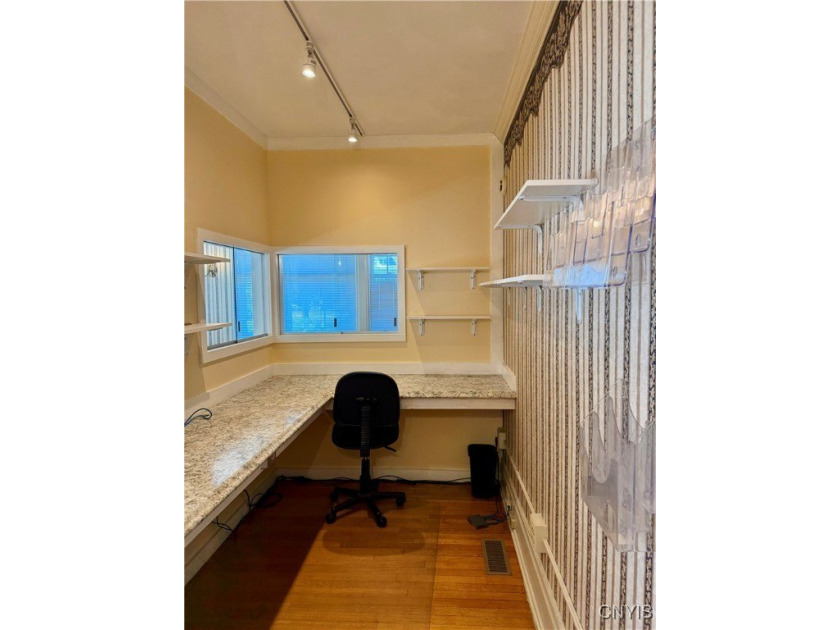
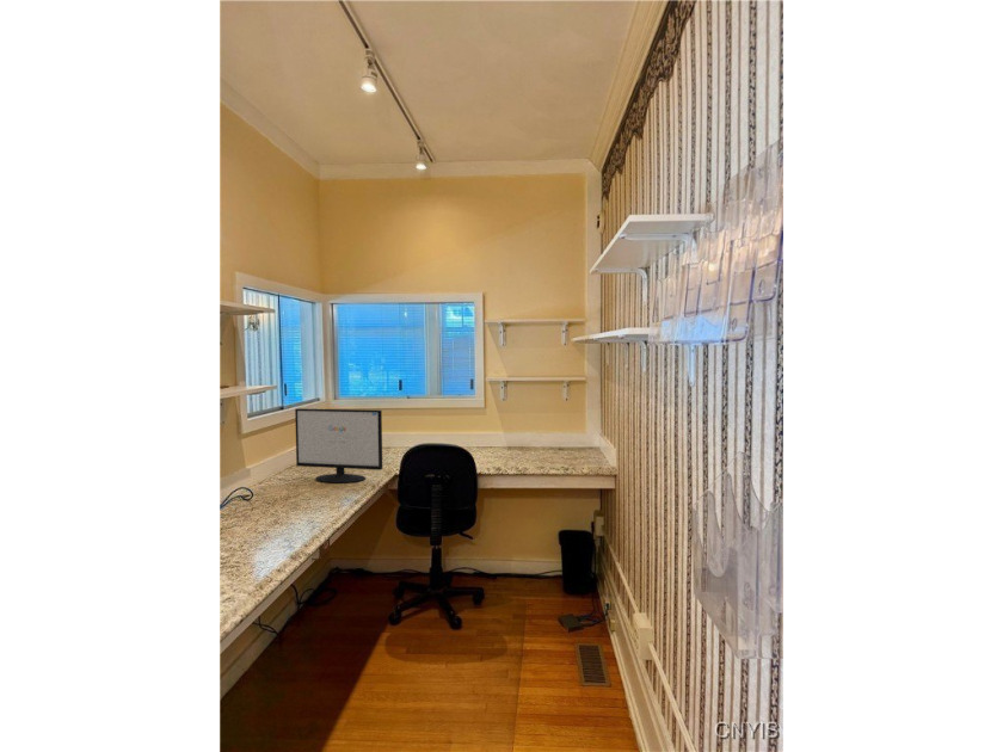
+ computer monitor [294,407,383,485]
